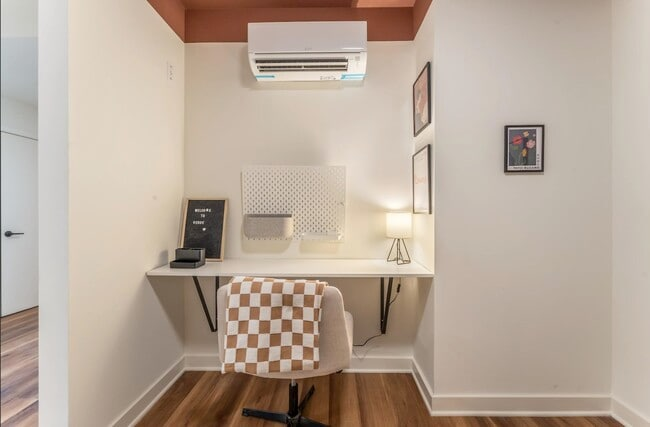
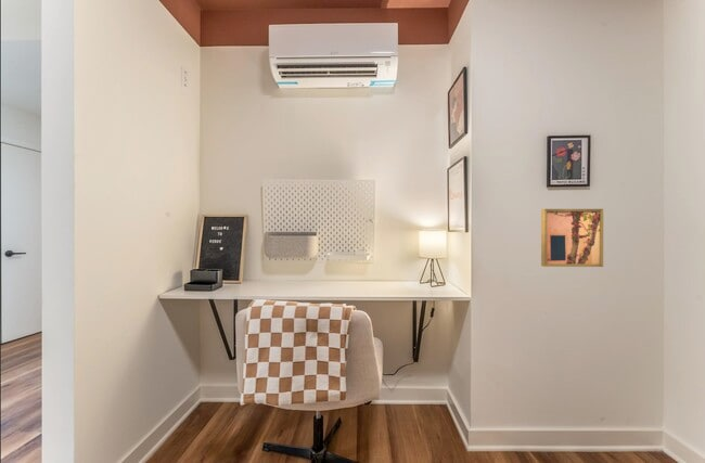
+ wall art [540,208,604,268]
